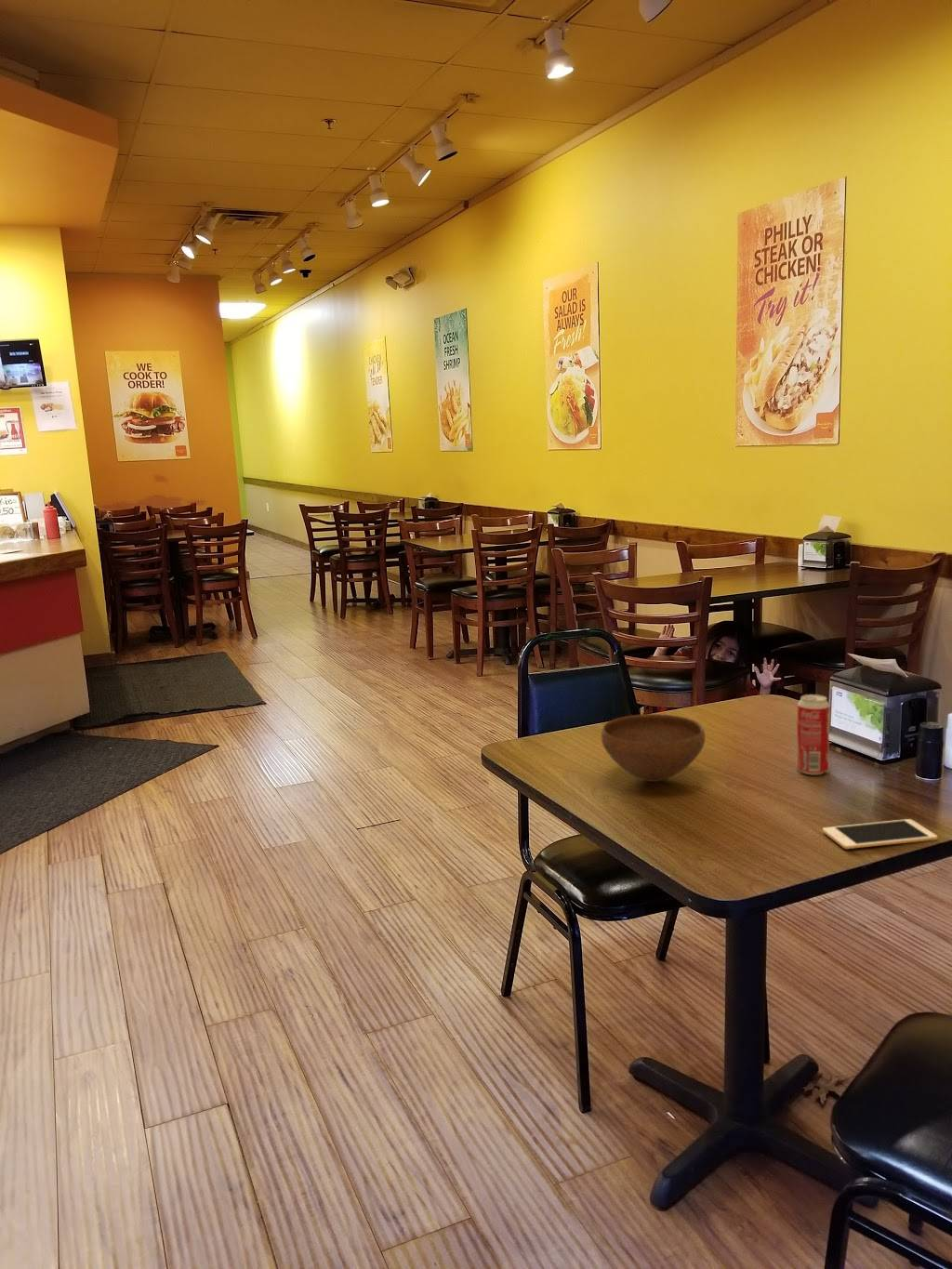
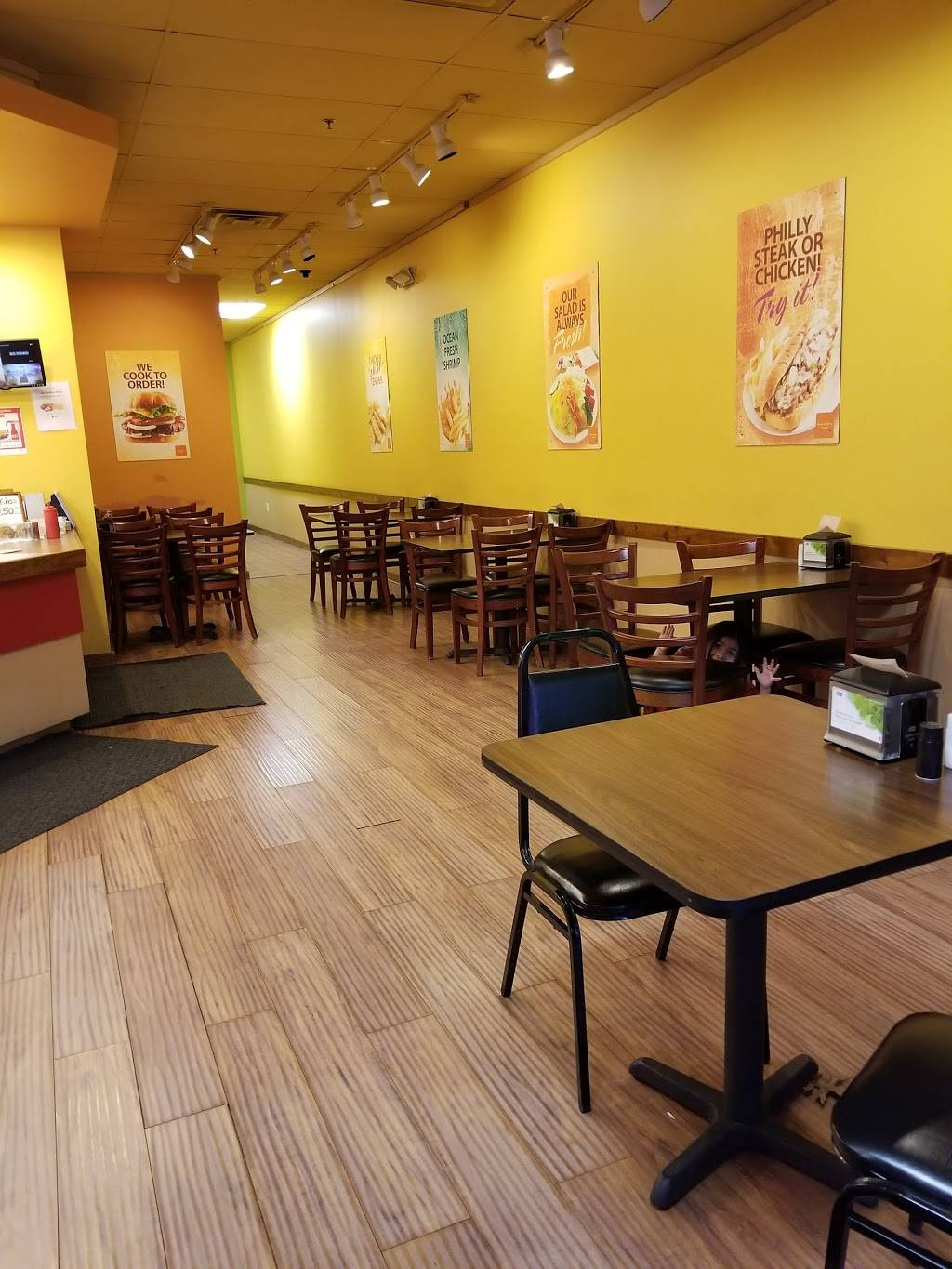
- beverage can [796,694,831,775]
- bowl [601,713,706,783]
- cell phone [822,818,938,850]
